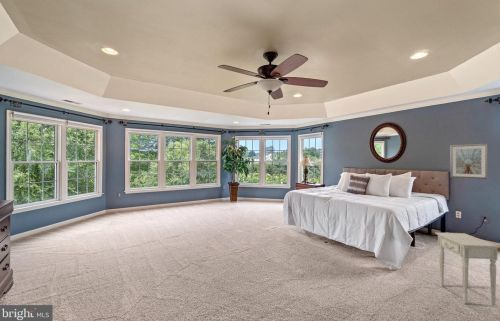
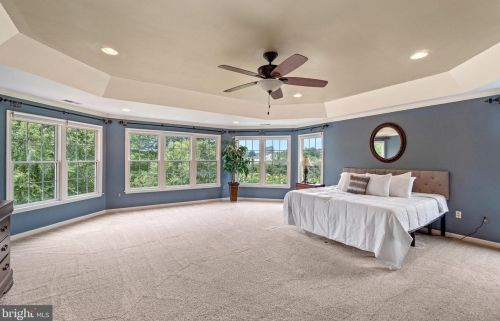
- picture frame [449,143,489,180]
- nightstand [434,232,500,306]
